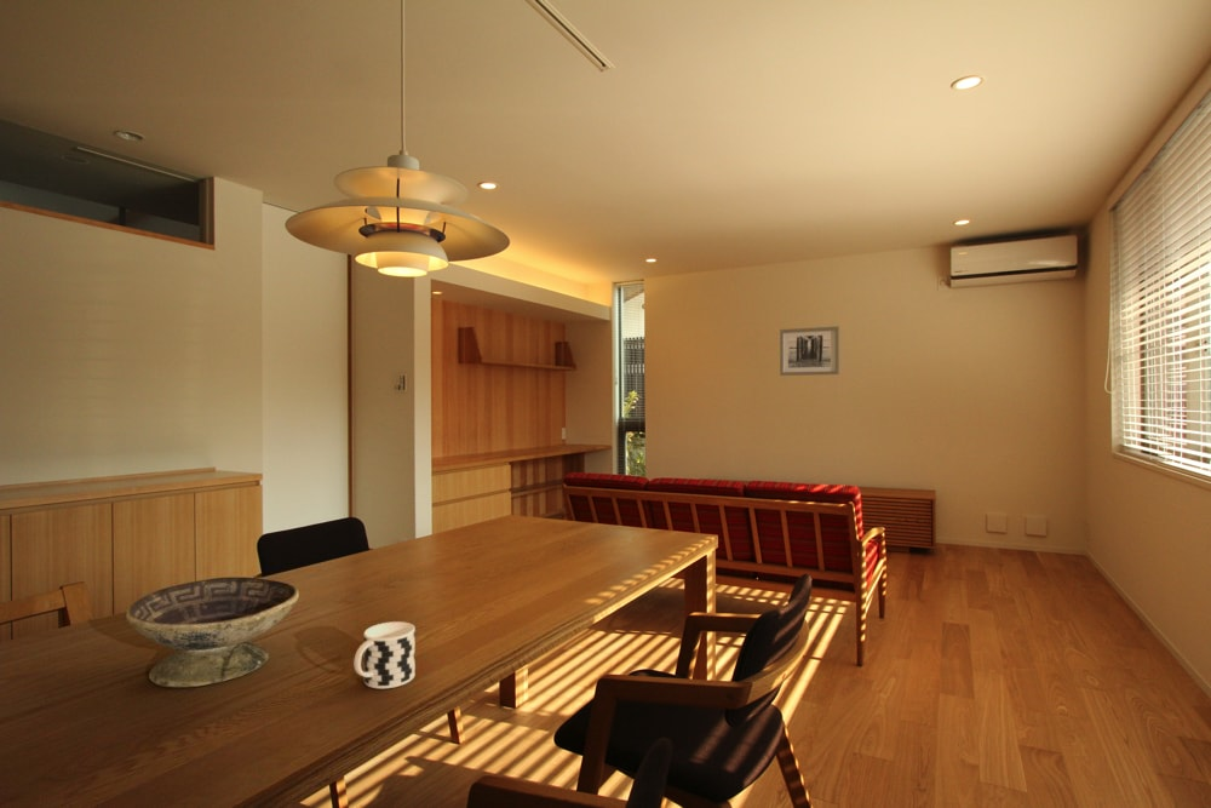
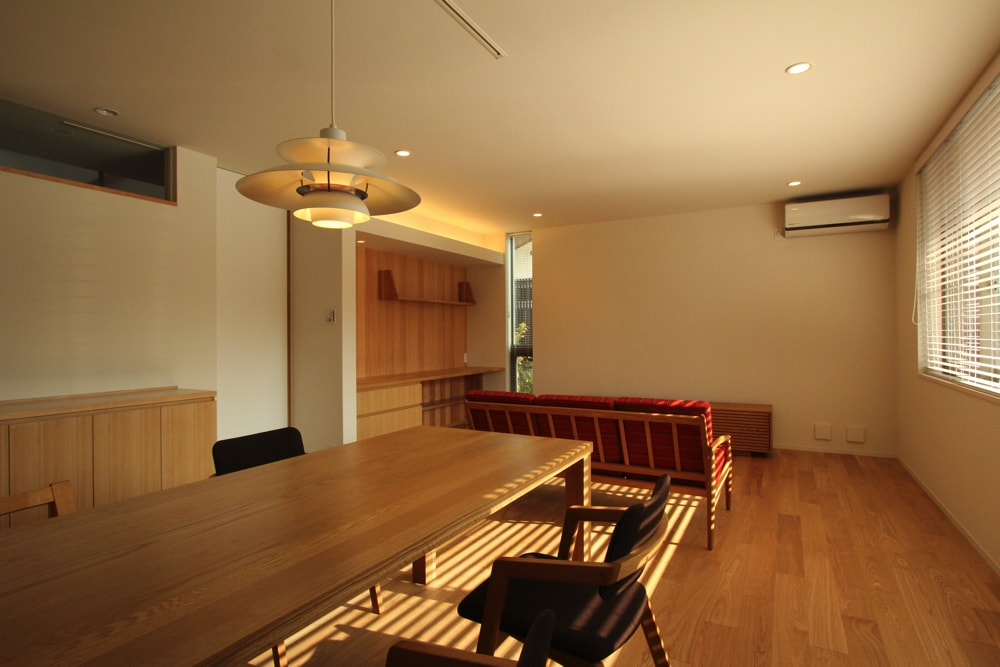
- wall art [779,325,840,377]
- decorative bowl [125,575,300,688]
- cup [352,620,417,689]
